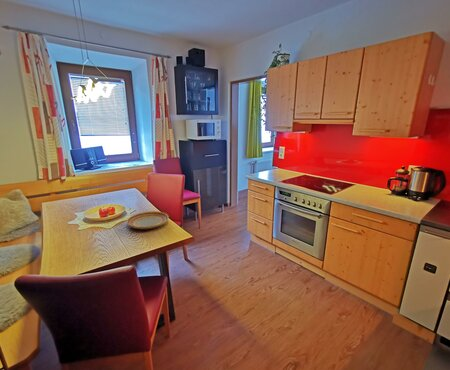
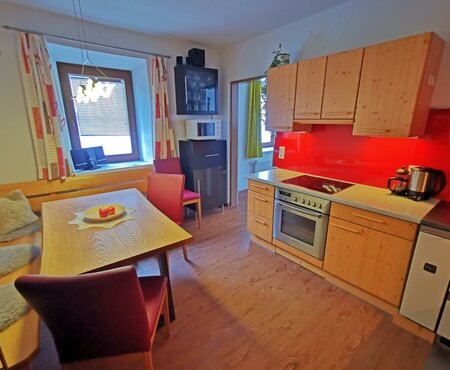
- plate [126,210,170,230]
